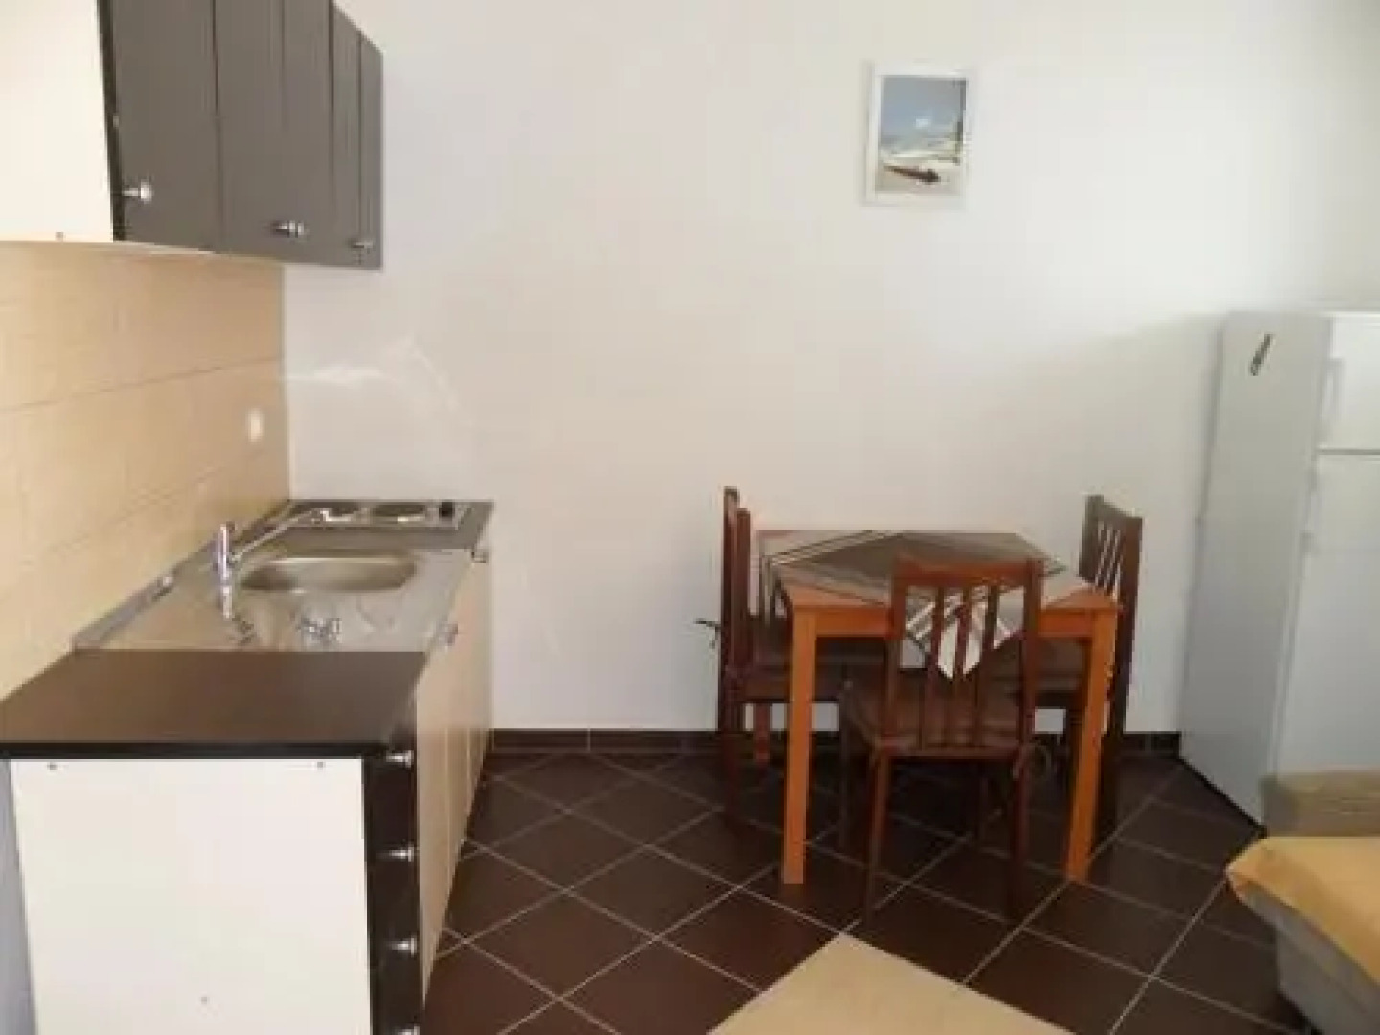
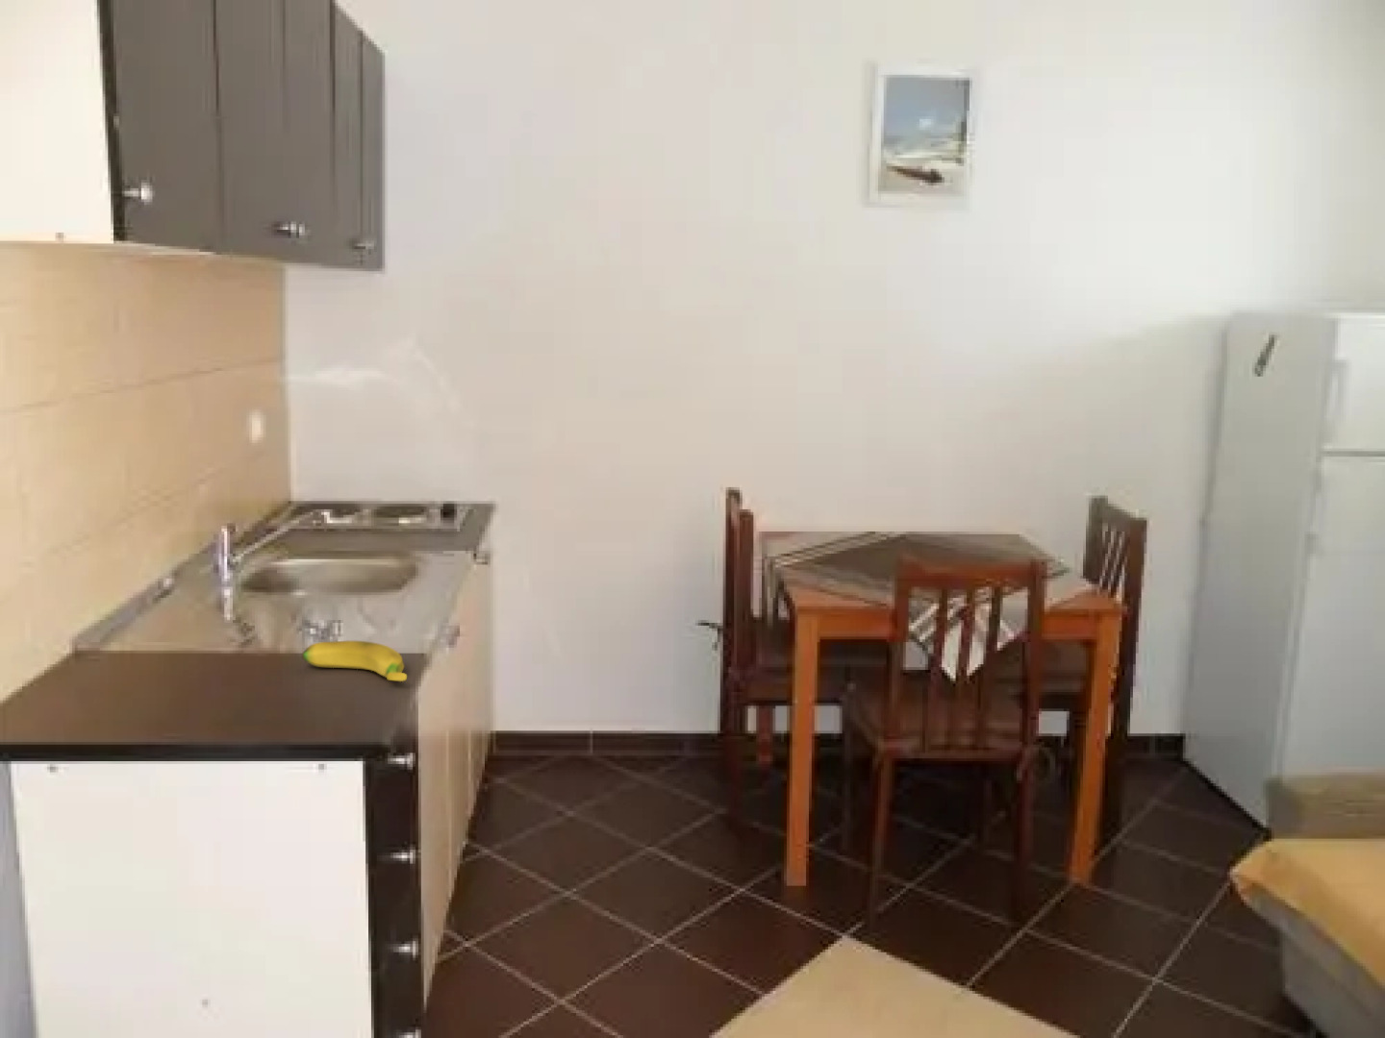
+ banana [301,640,408,683]
